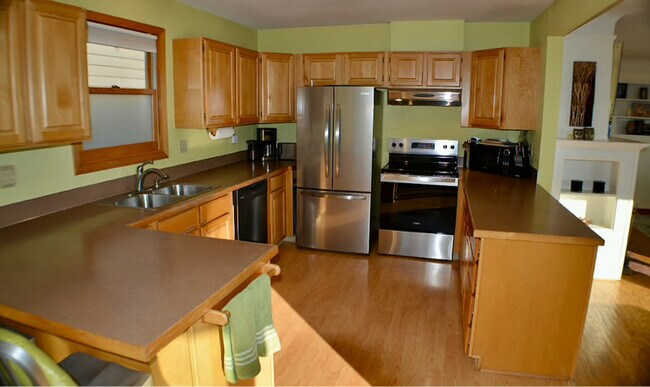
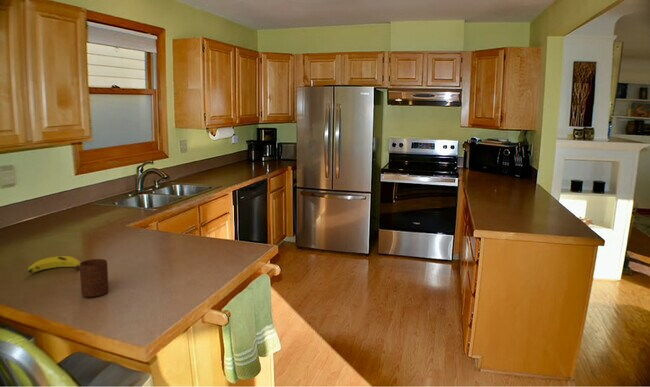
+ banana [27,255,81,274]
+ cup [79,258,110,298]
